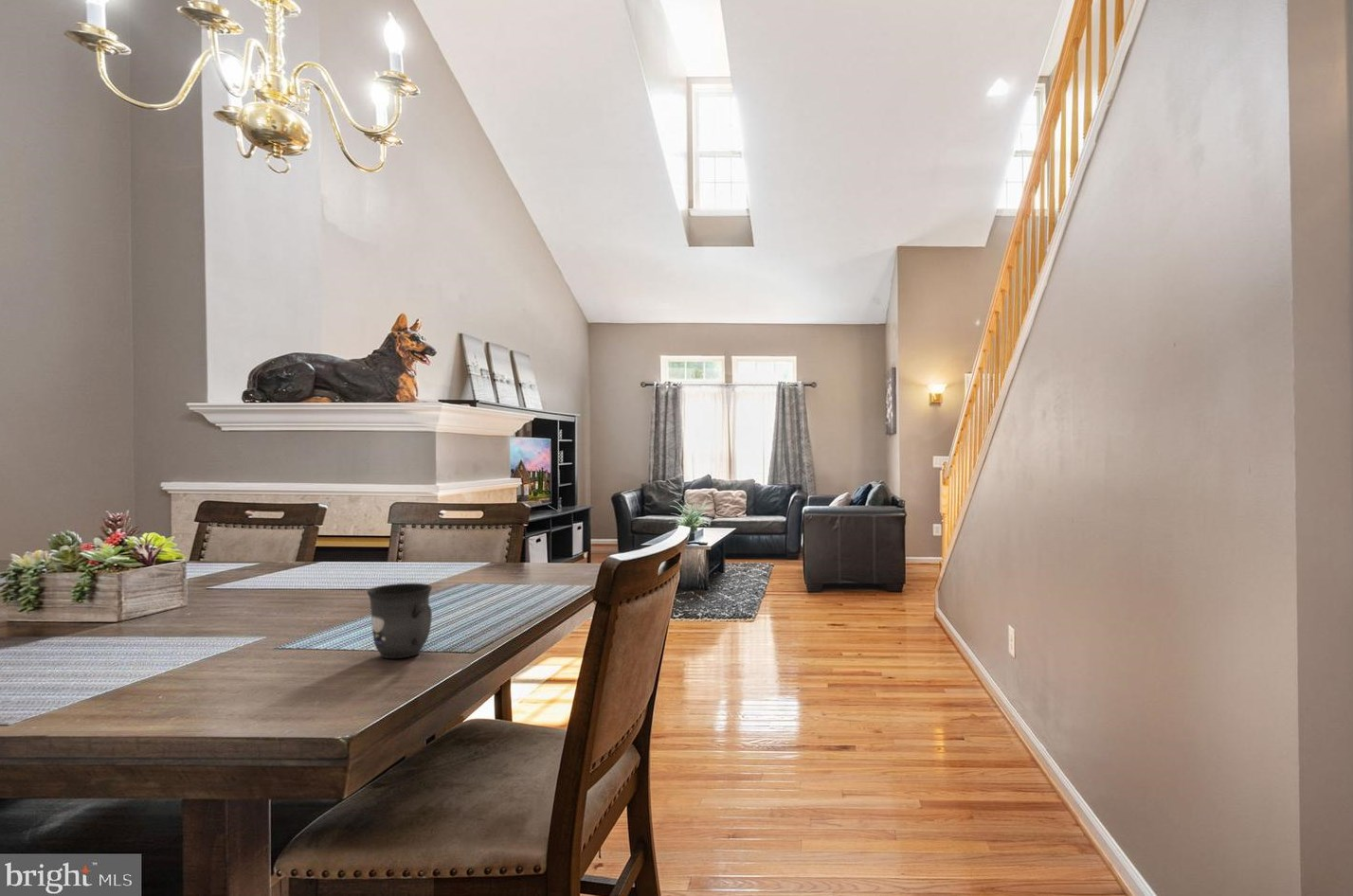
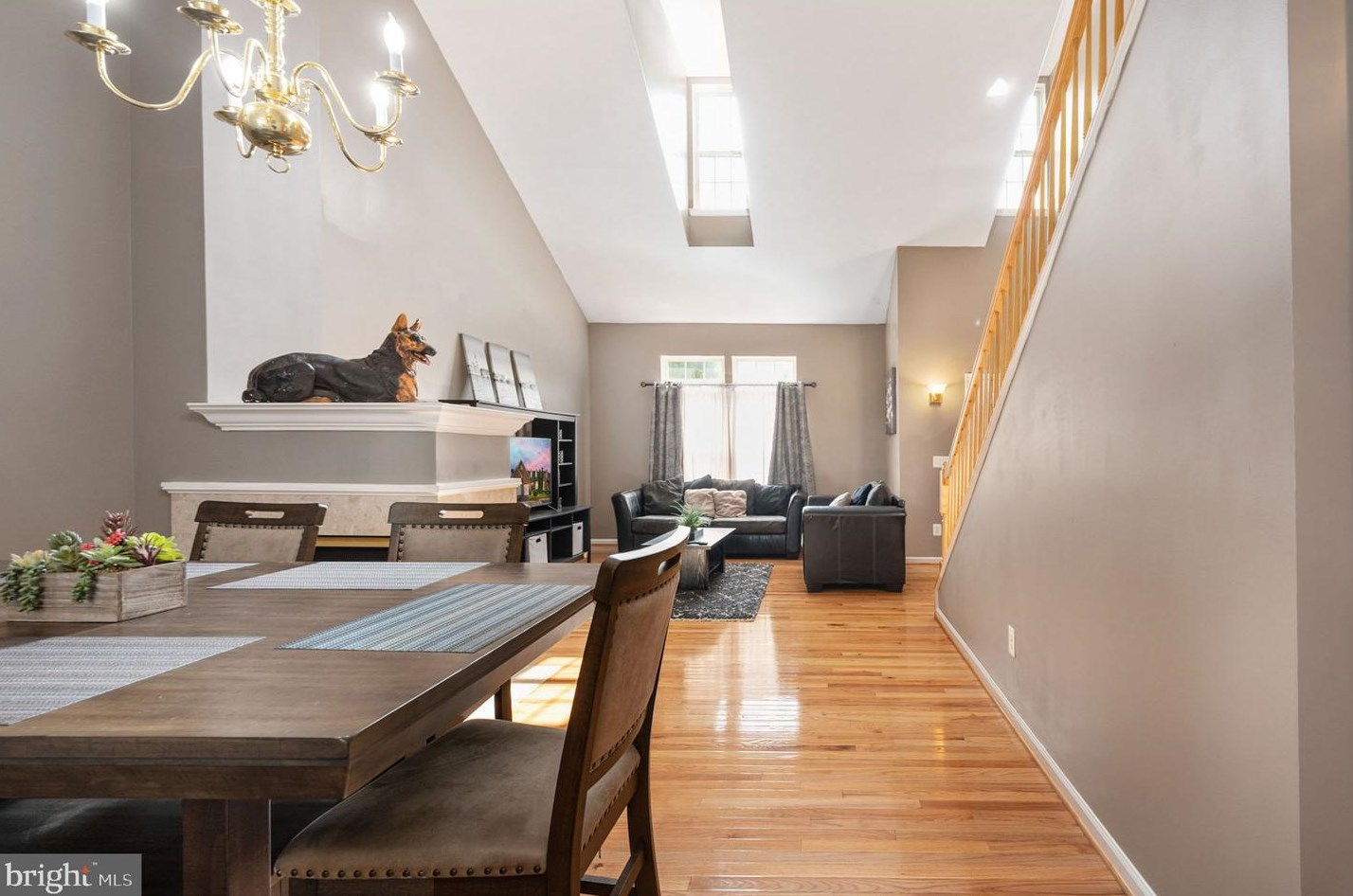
- mug [366,582,433,659]
